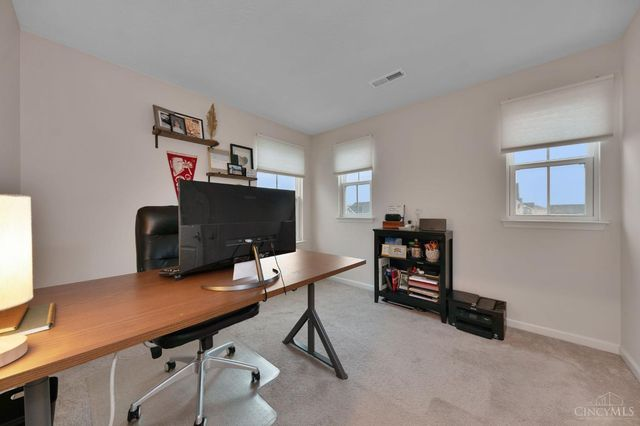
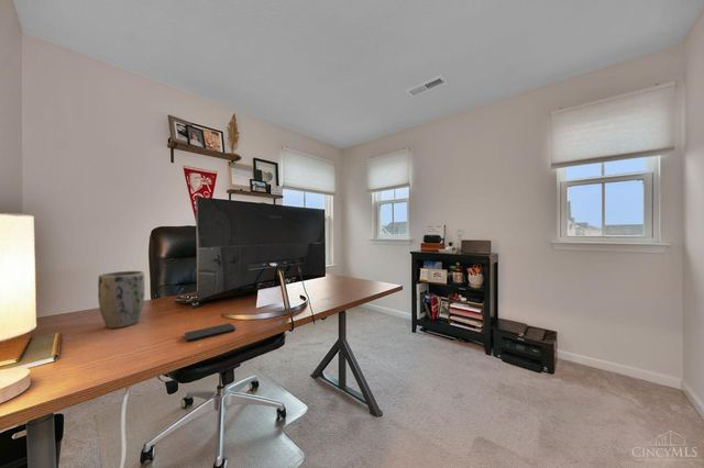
+ smartphone [184,322,237,343]
+ plant pot [97,270,146,330]
